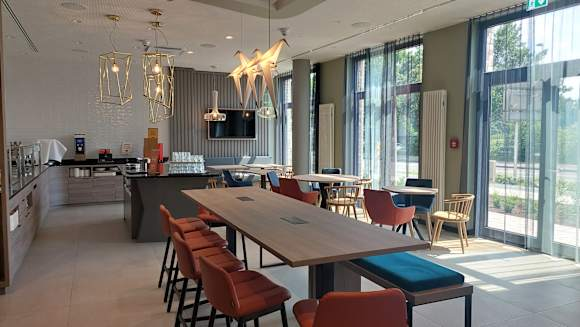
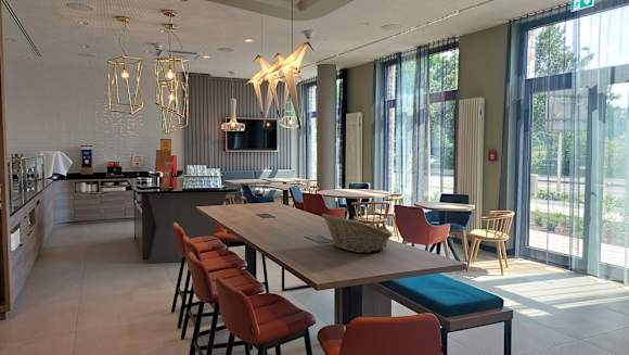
+ fruit basket [321,213,394,254]
